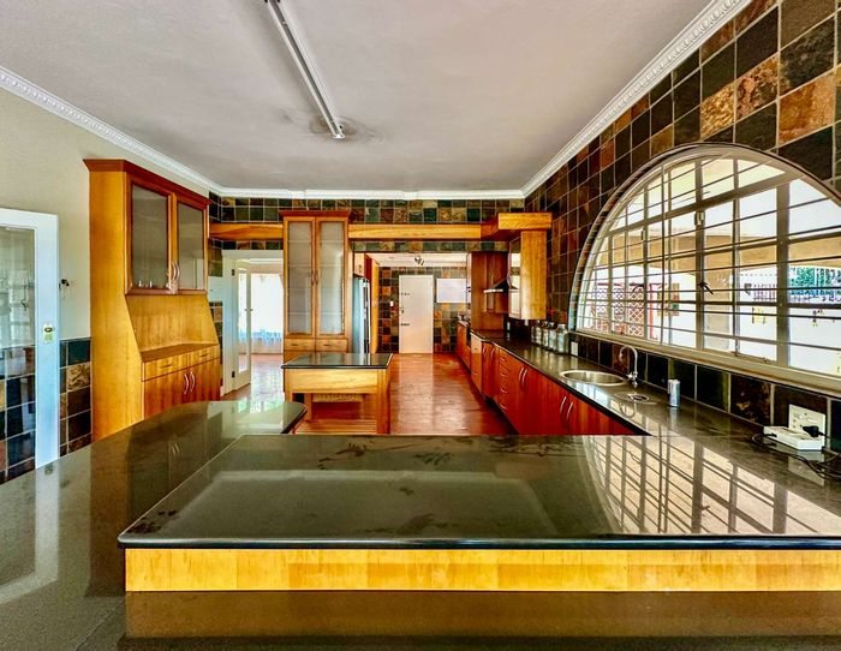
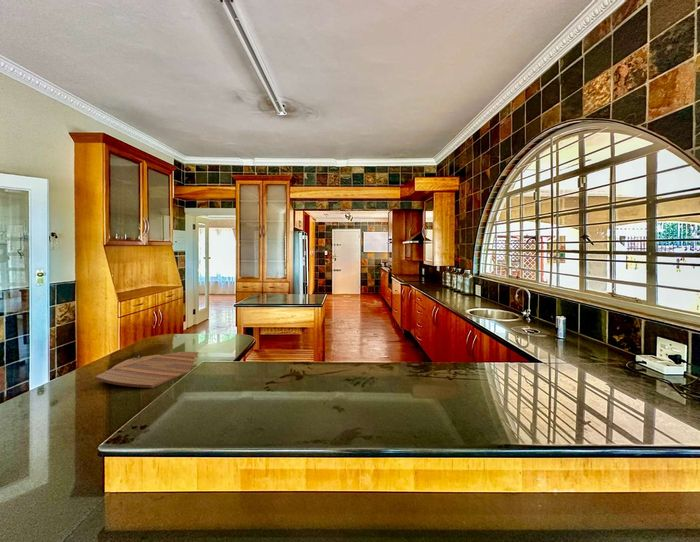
+ cutting board [94,351,200,389]
